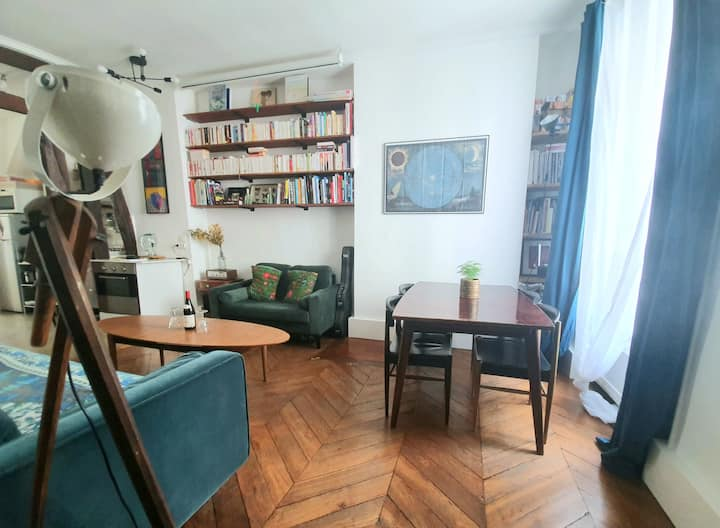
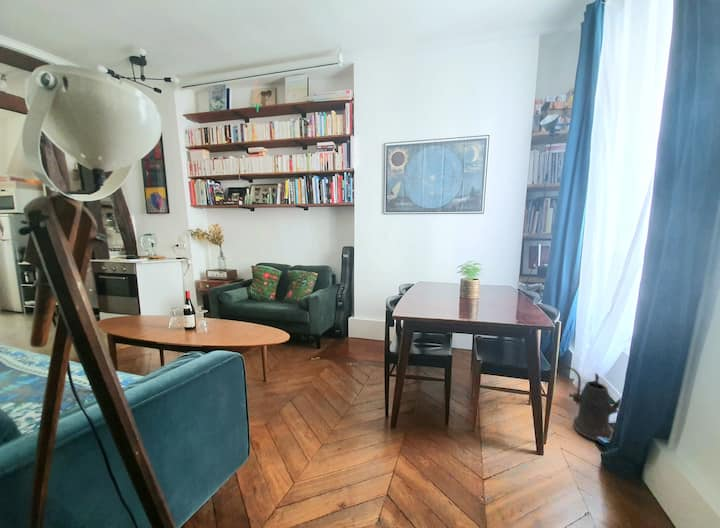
+ watering can [544,365,622,442]
